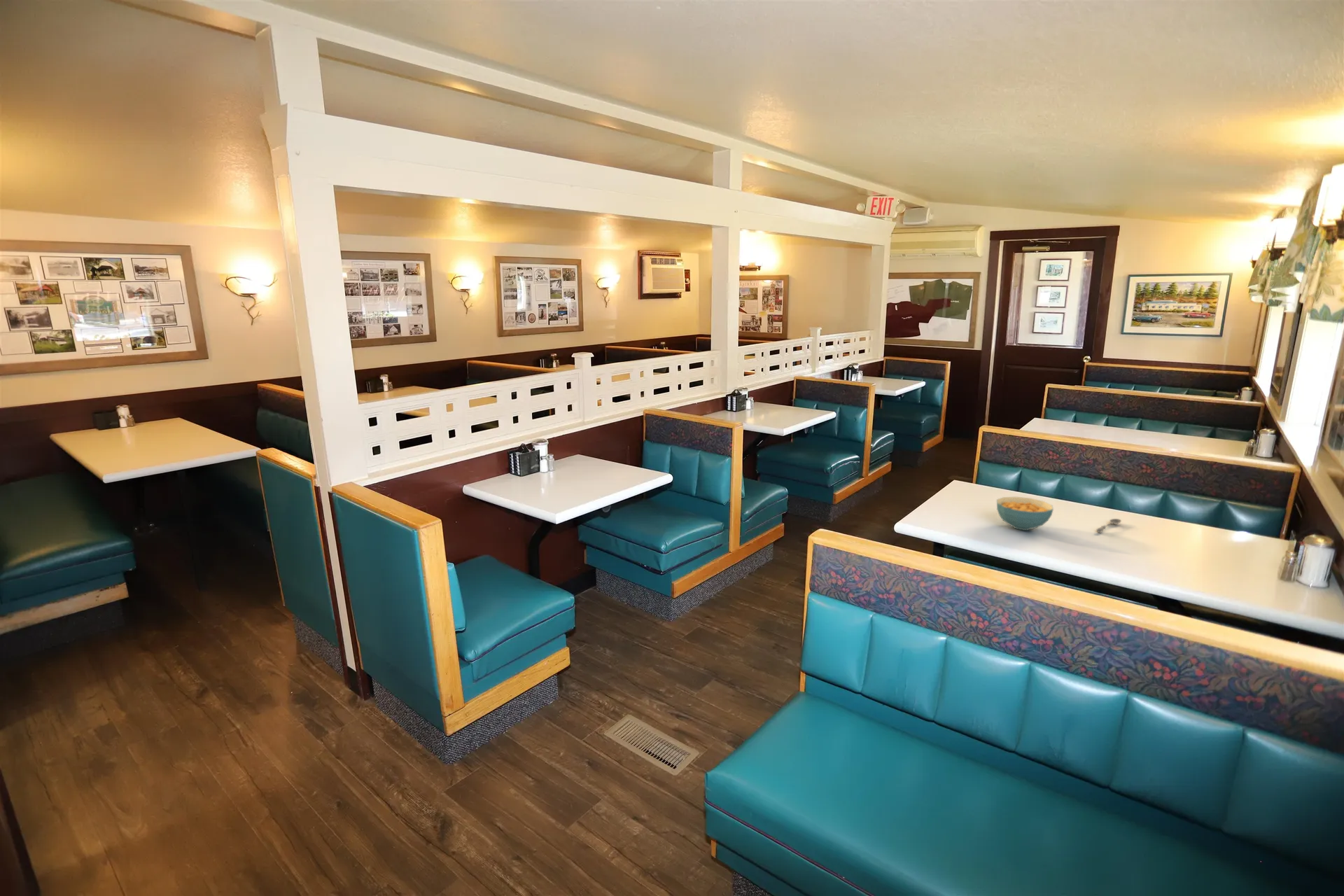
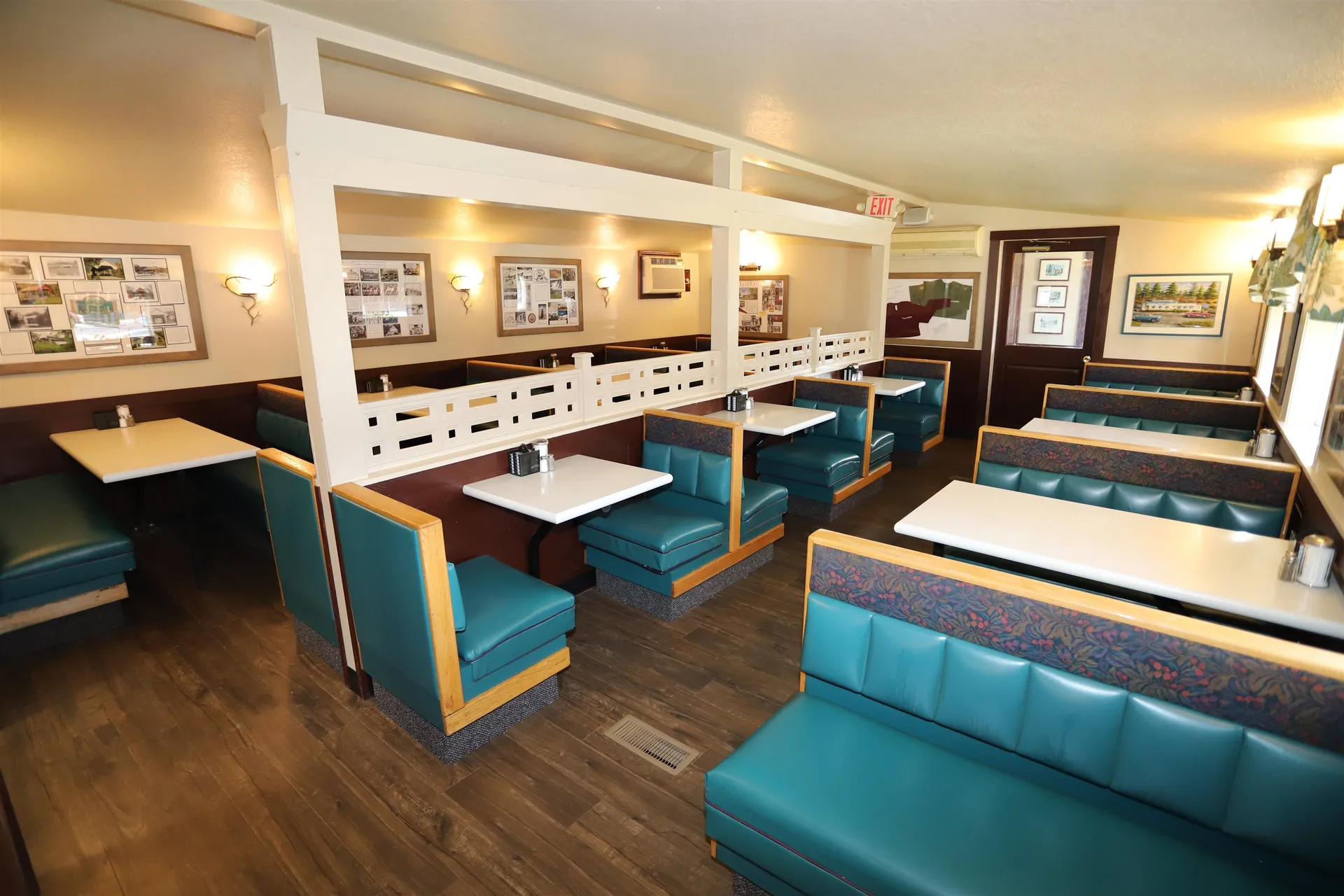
- soupspoon [1096,518,1122,534]
- cereal bowl [996,496,1054,531]
